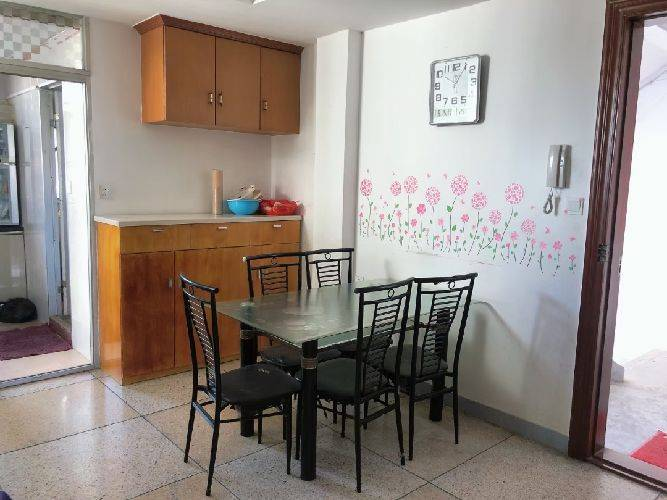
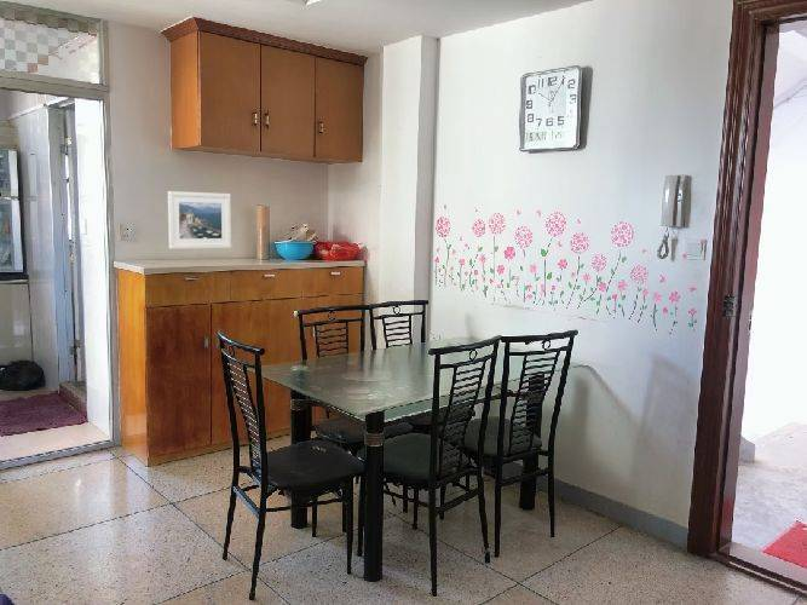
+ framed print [167,190,232,250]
